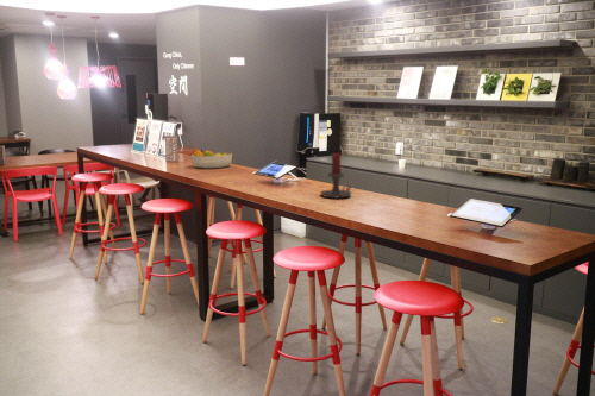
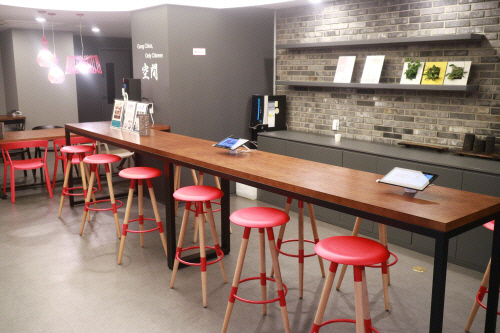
- candle holder [319,151,352,200]
- fruit bowl [189,149,233,170]
